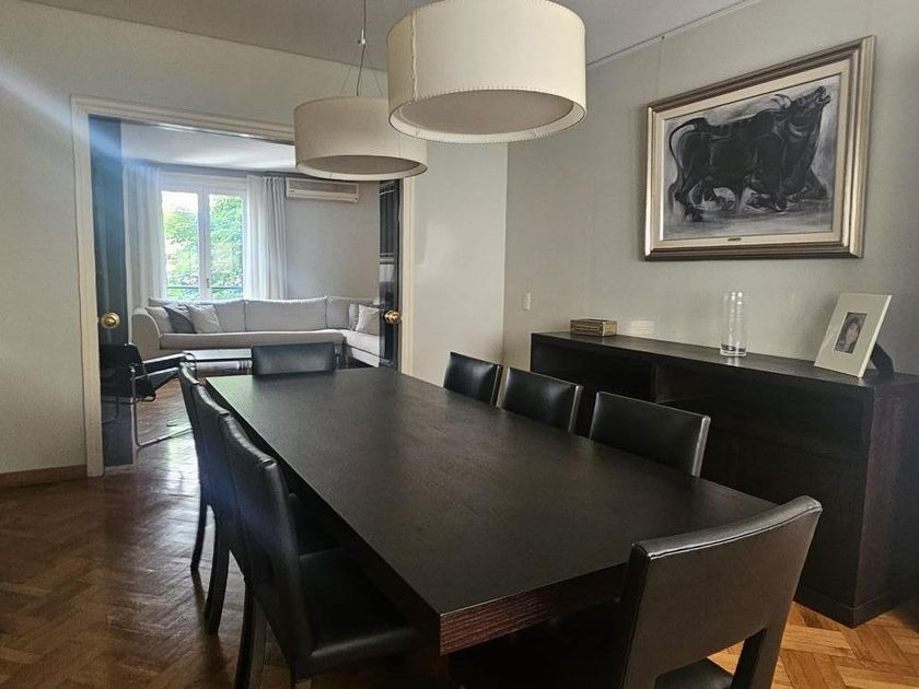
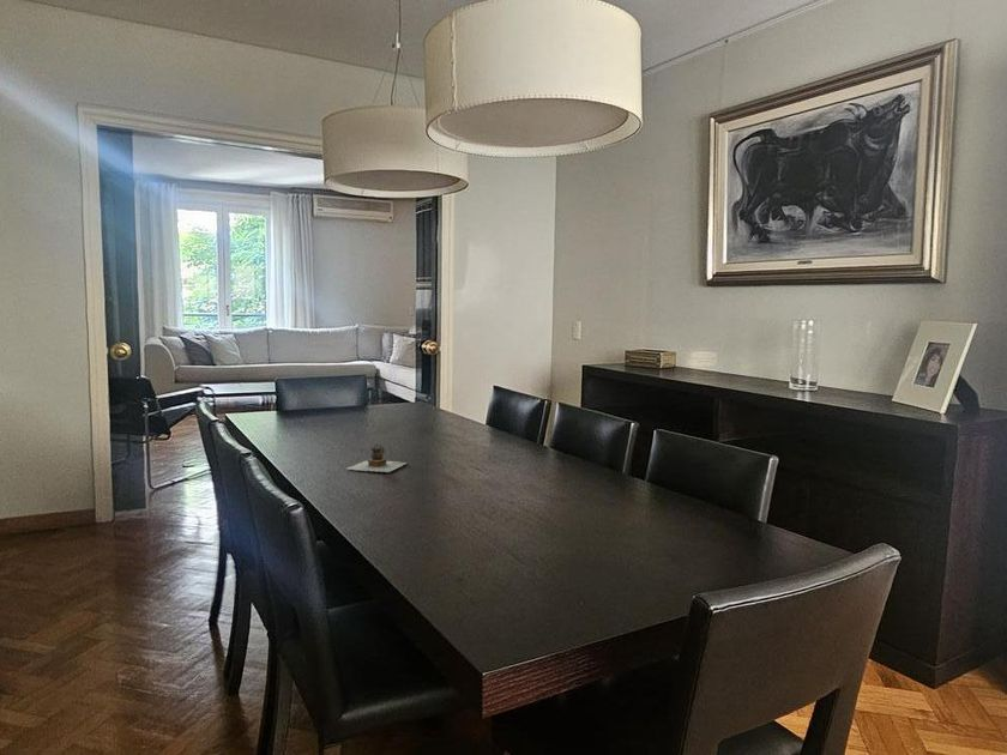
+ teapot [346,442,408,473]
